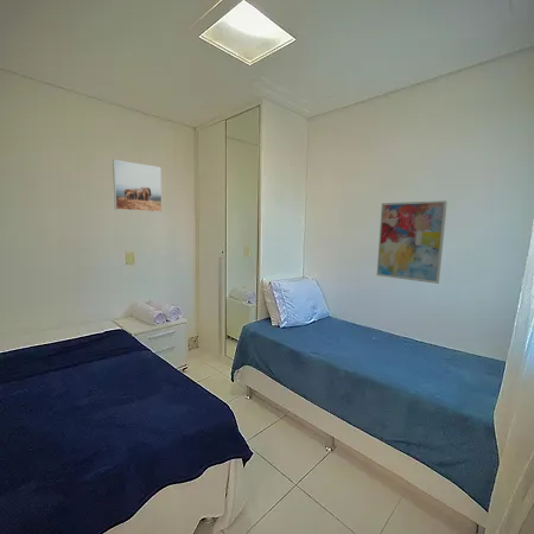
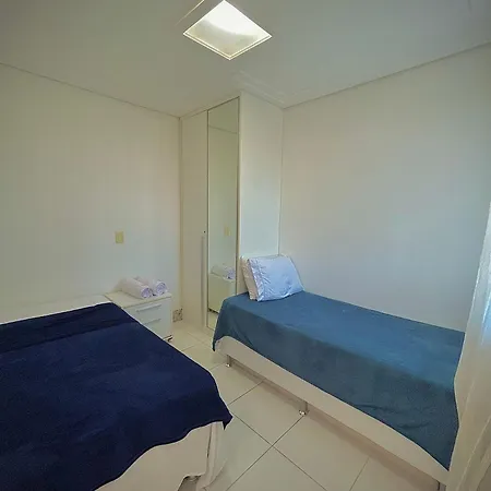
- wall art [376,199,449,285]
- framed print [112,159,163,214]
